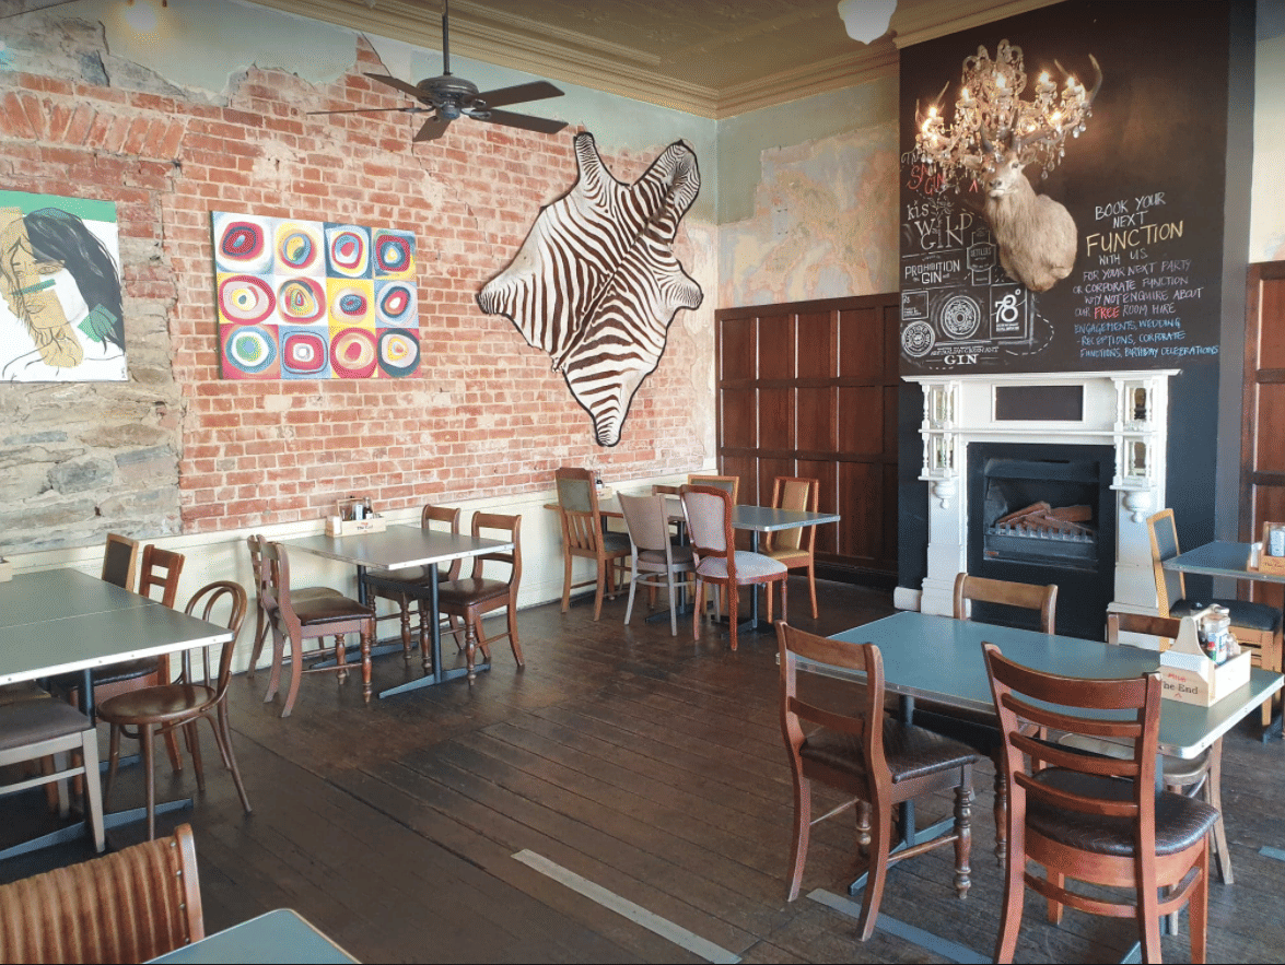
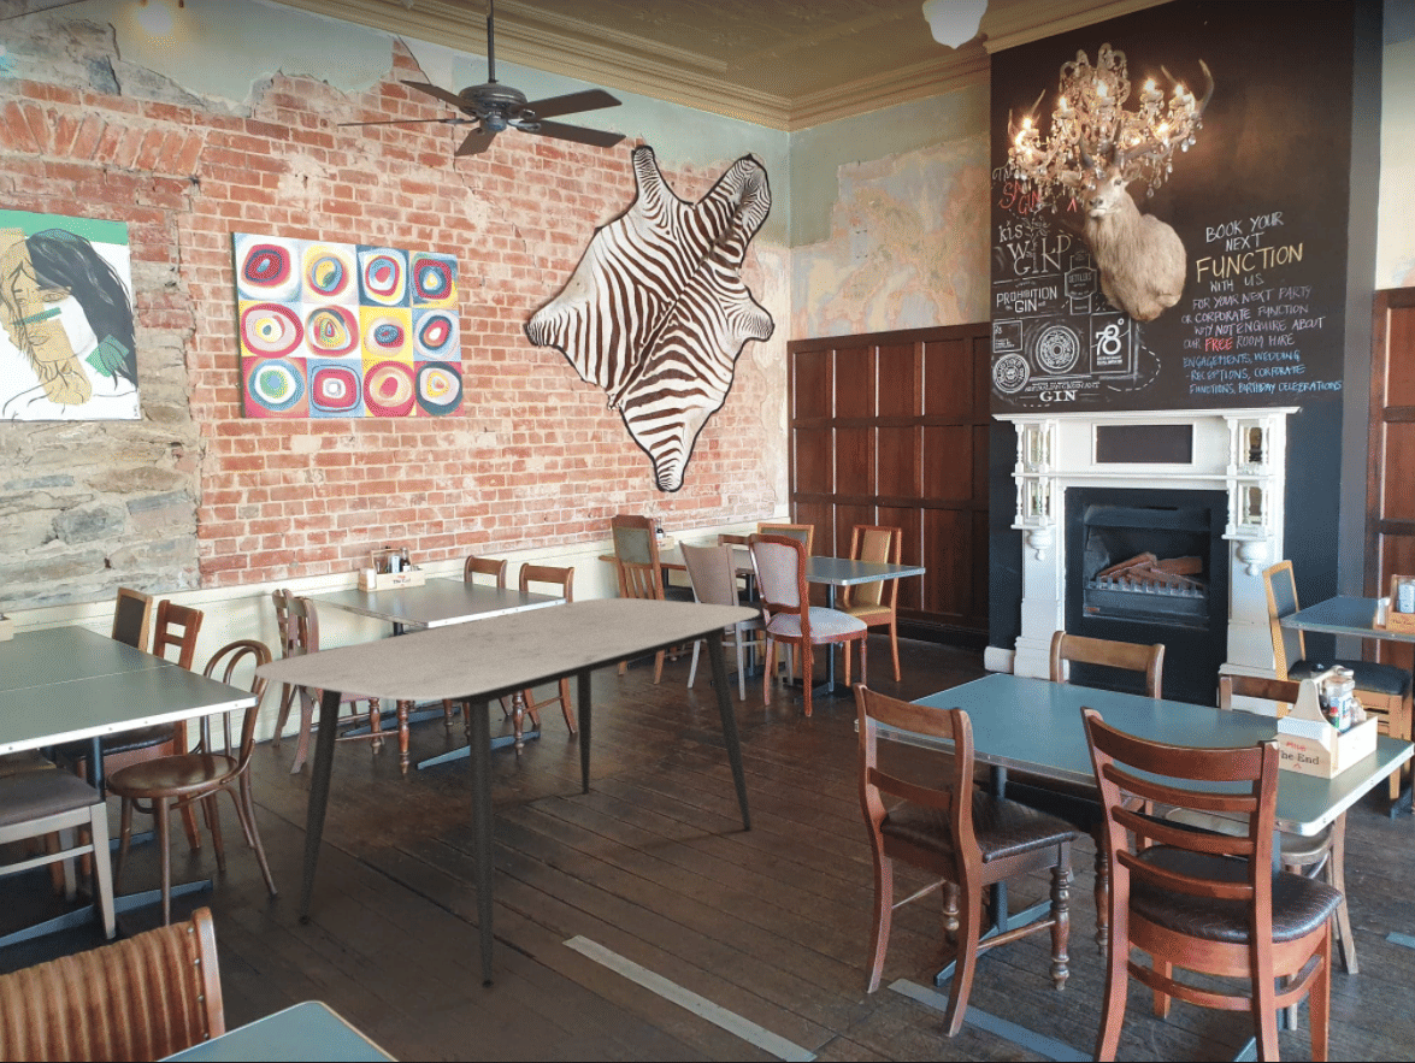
+ dining table [253,597,761,990]
